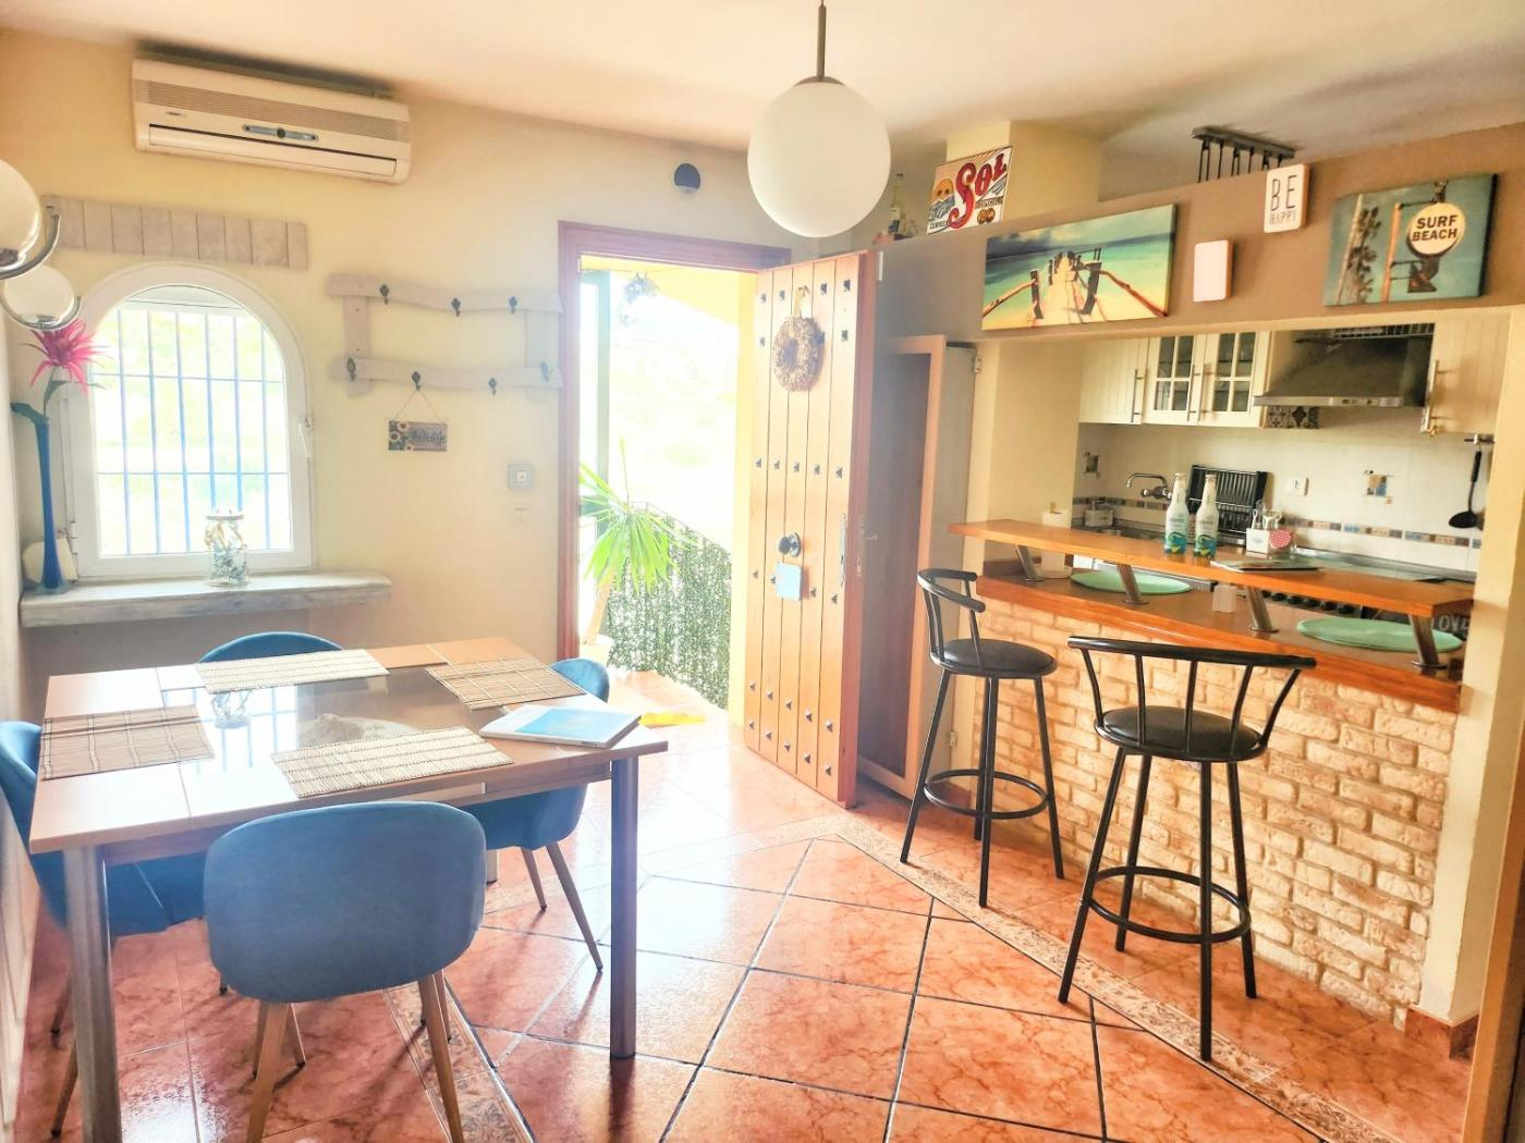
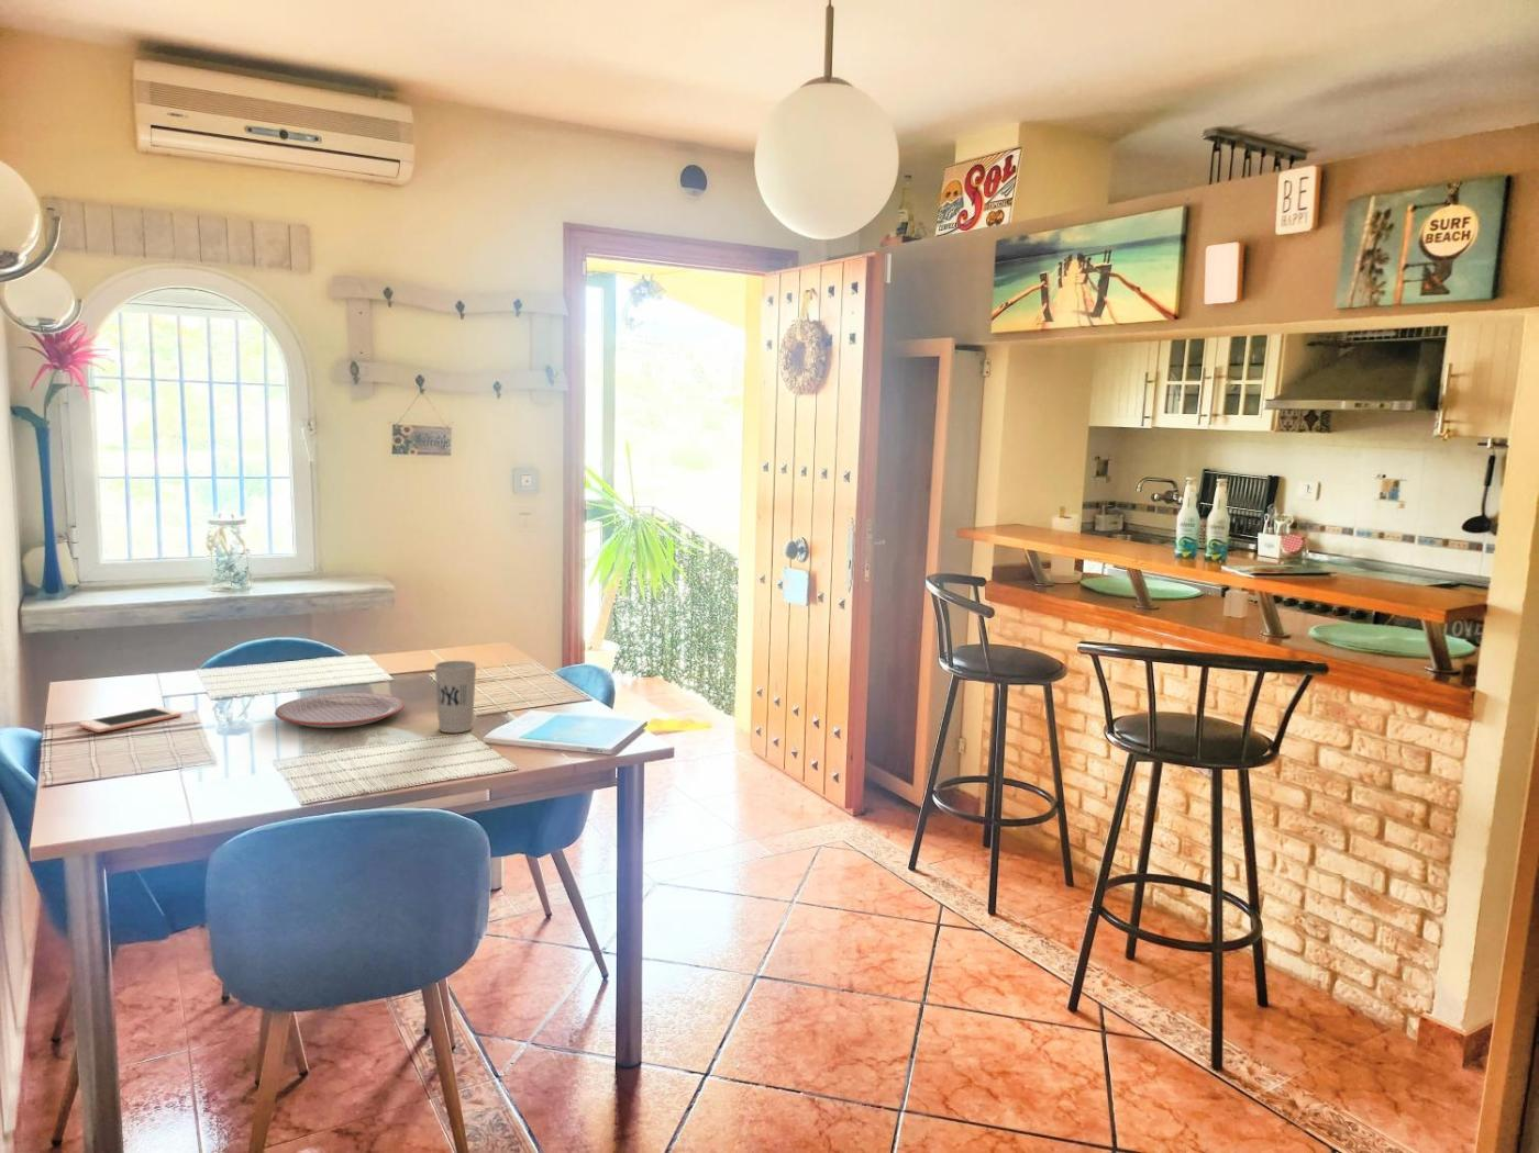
+ plate [274,692,406,729]
+ cell phone [78,706,183,734]
+ cup [434,660,477,734]
